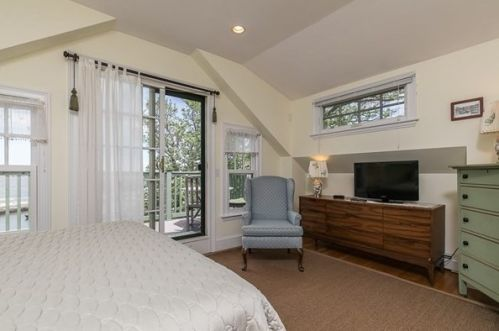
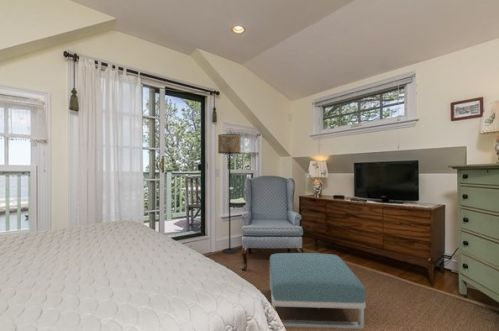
+ floor lamp [217,133,242,255]
+ footstool [269,252,367,330]
